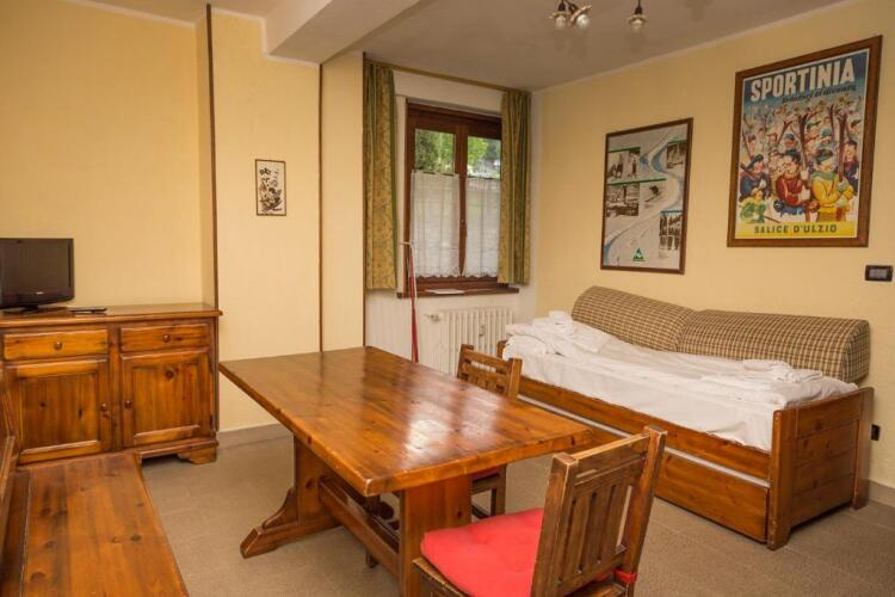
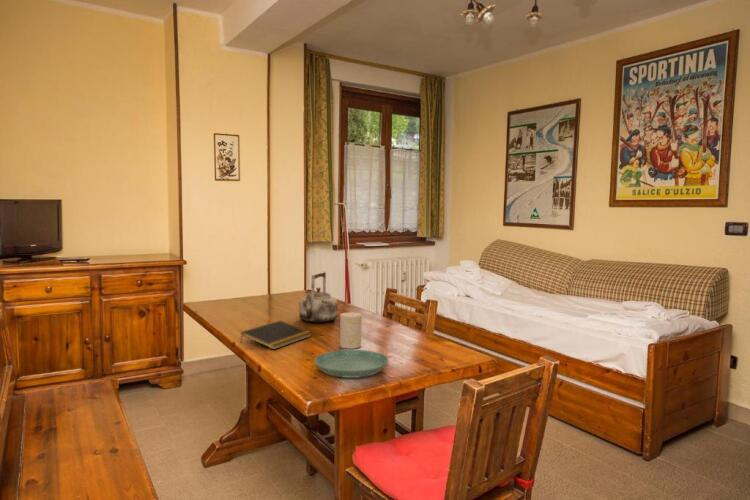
+ cup [339,311,363,350]
+ notepad [239,320,313,350]
+ saucer [314,349,389,379]
+ kettle [298,270,339,323]
